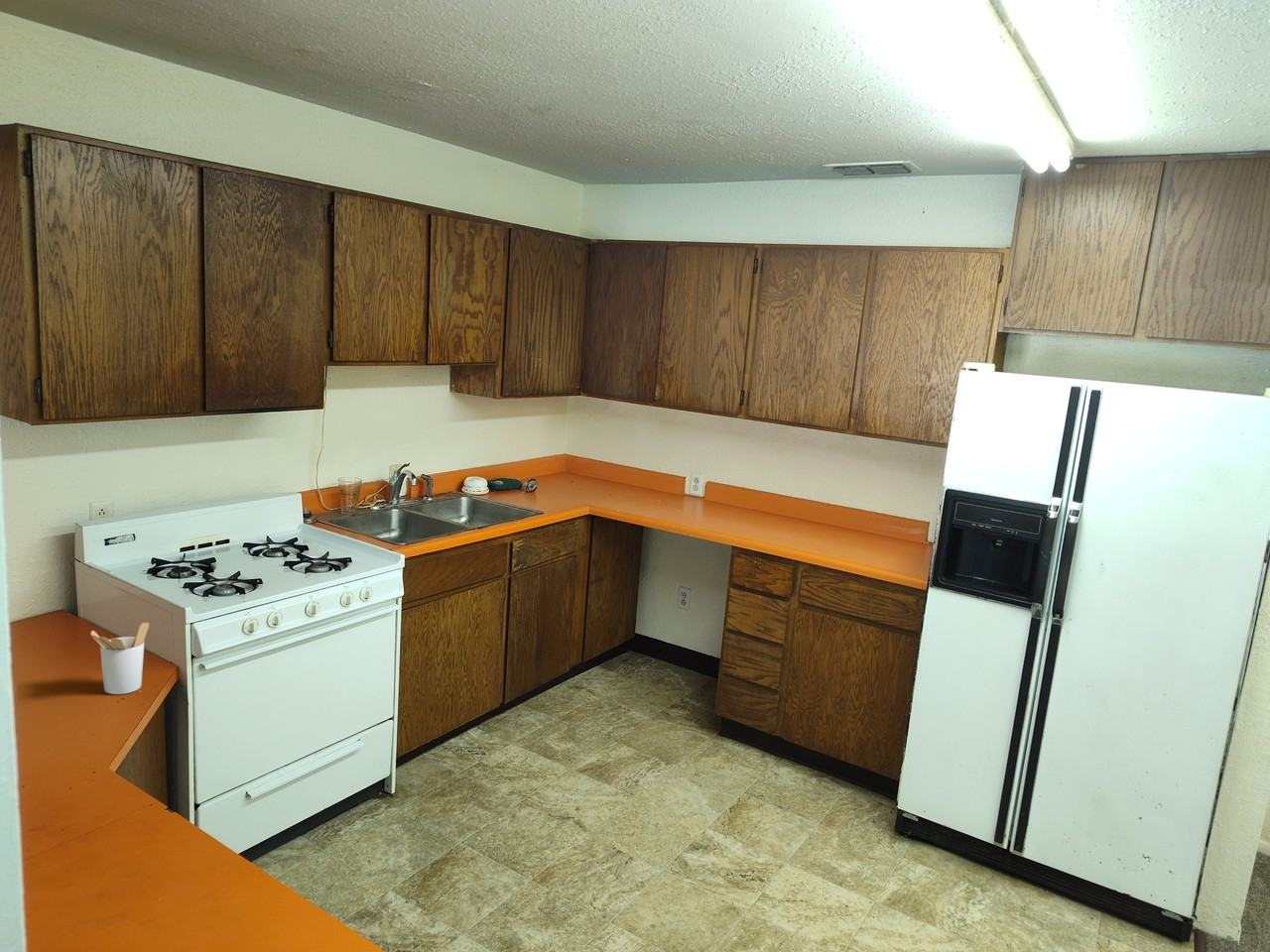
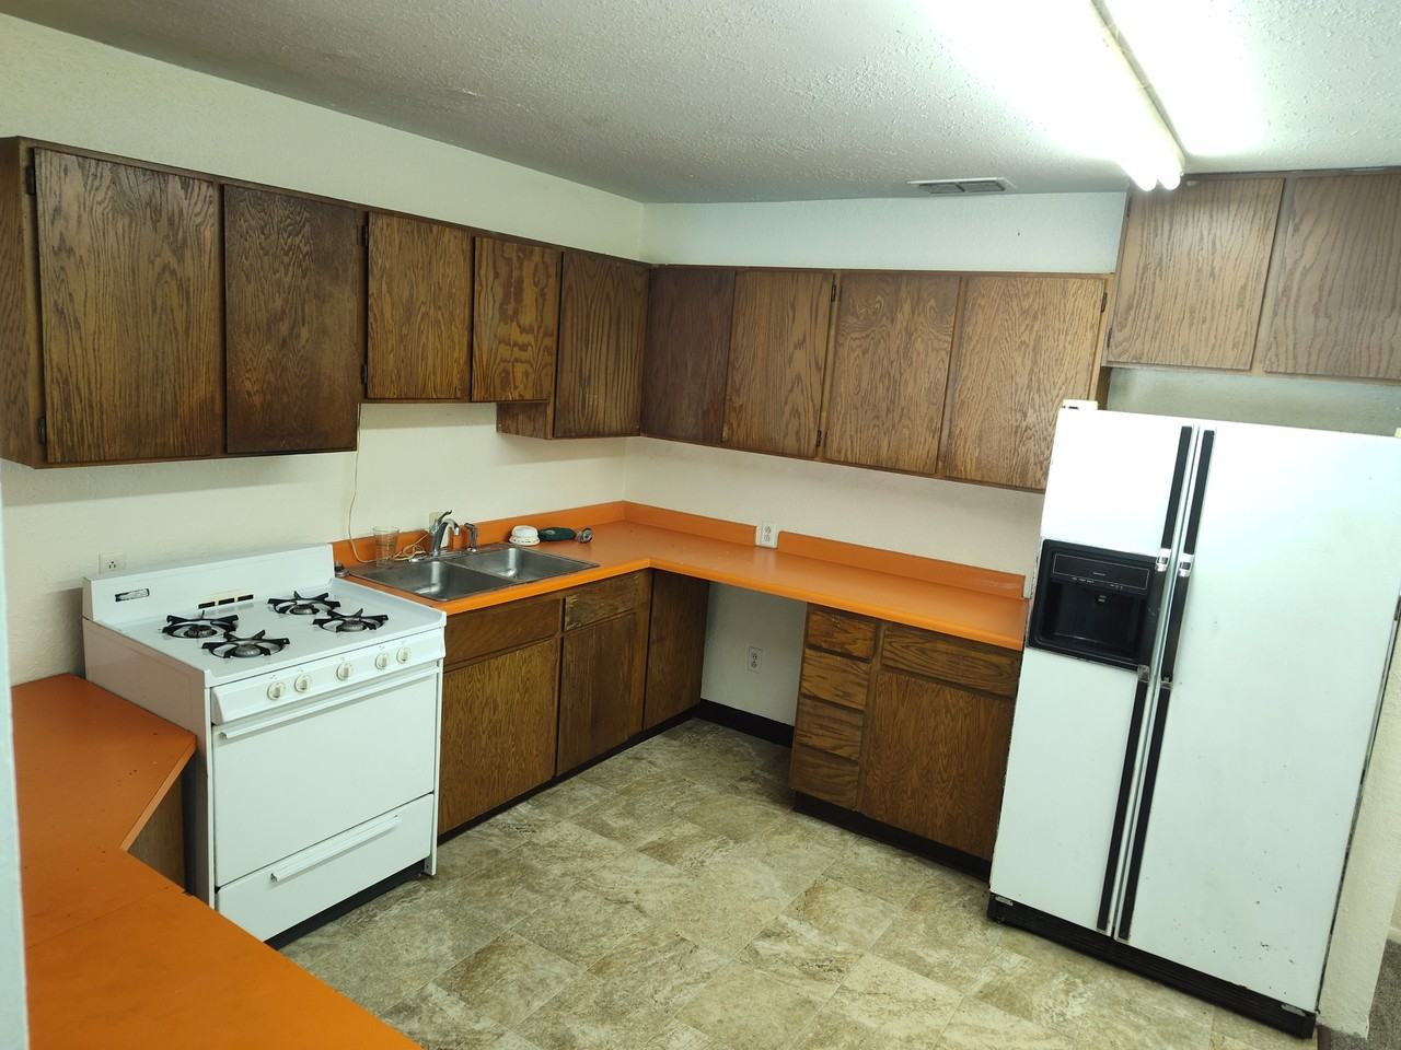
- utensil holder [89,622,150,695]
